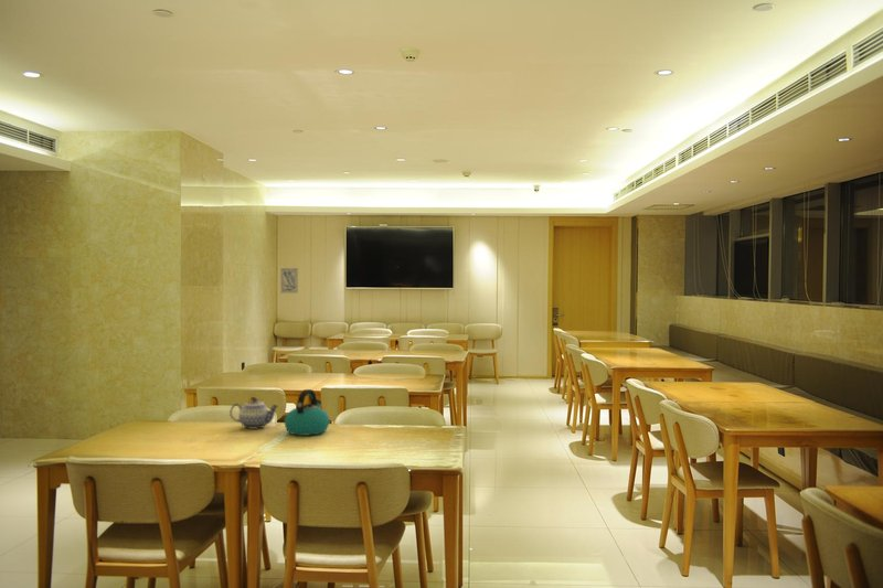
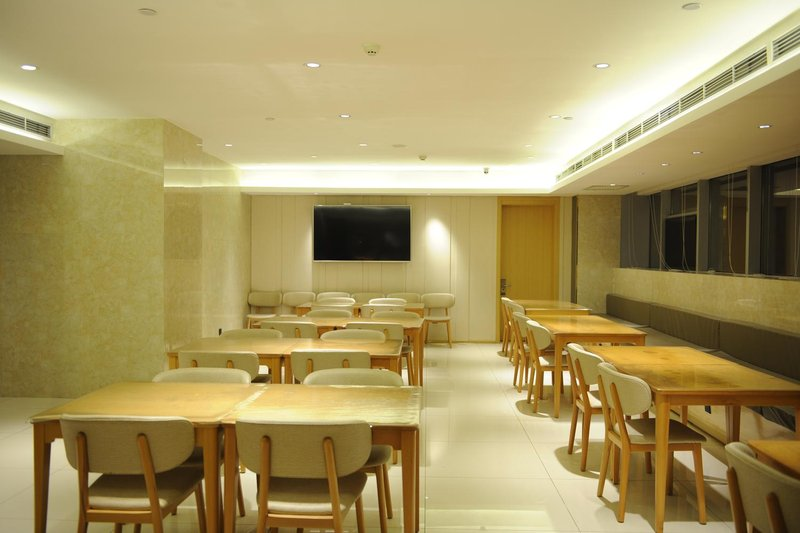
- teapot [228,396,279,430]
- wall art [279,267,299,295]
- kettle [284,388,330,437]
